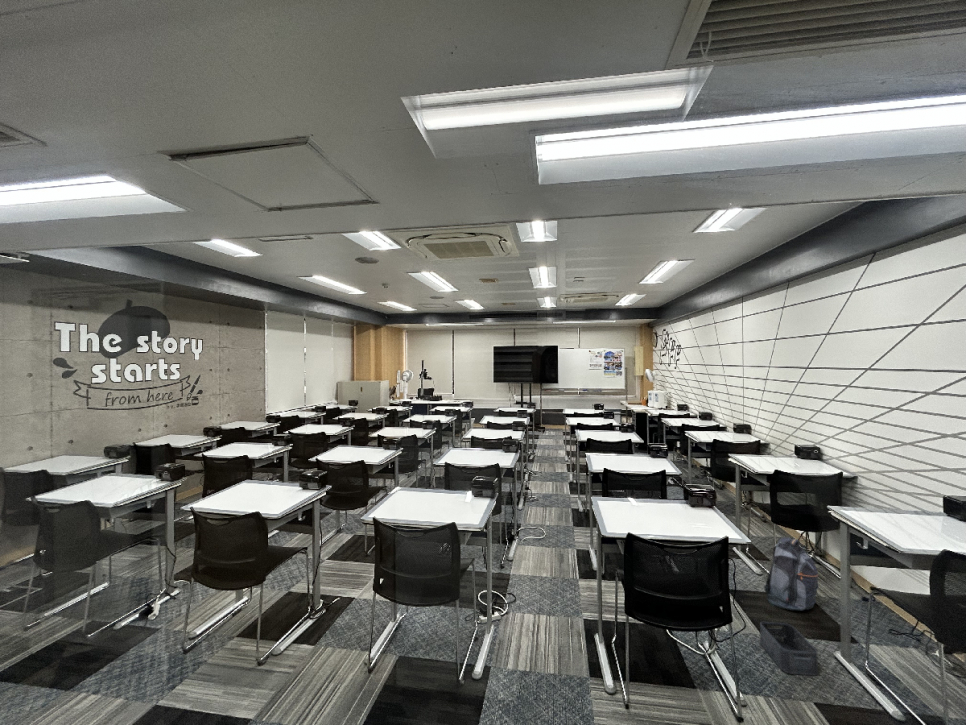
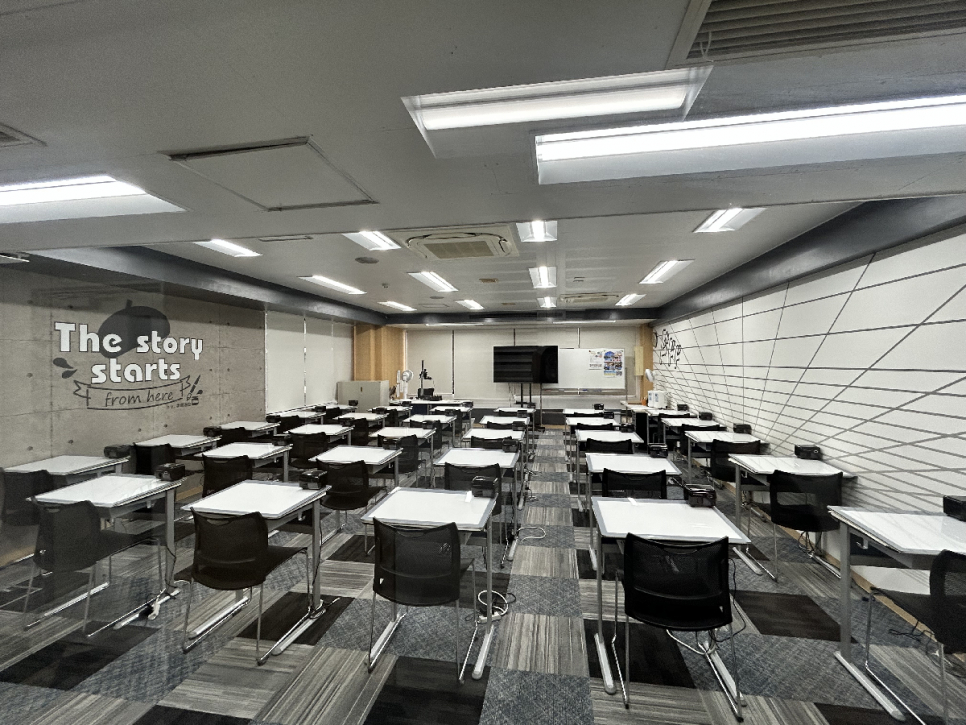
- storage bin [759,621,819,677]
- backpack [763,536,819,612]
